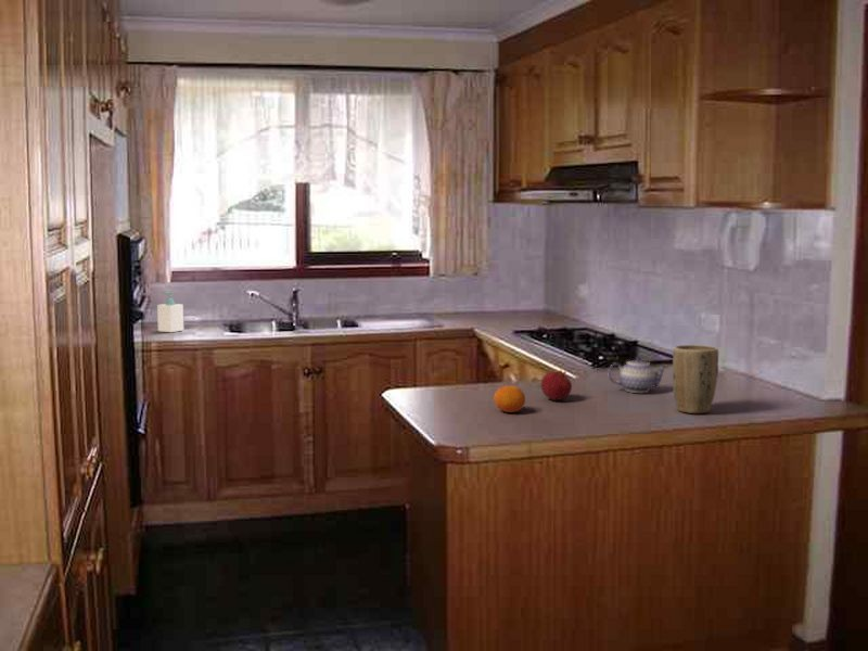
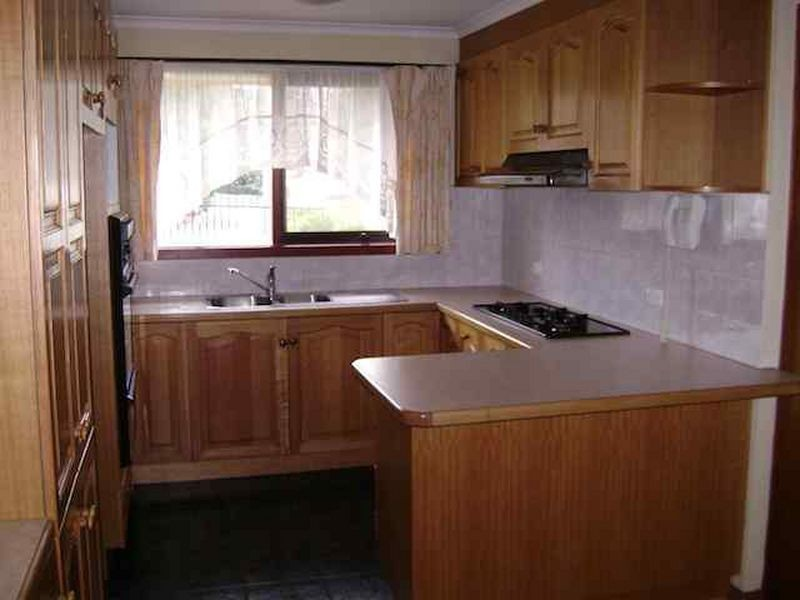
- fruit [540,369,573,401]
- fruit [493,384,526,413]
- soap bottle [156,291,184,333]
- plant pot [672,344,719,414]
- teapot [608,355,669,394]
